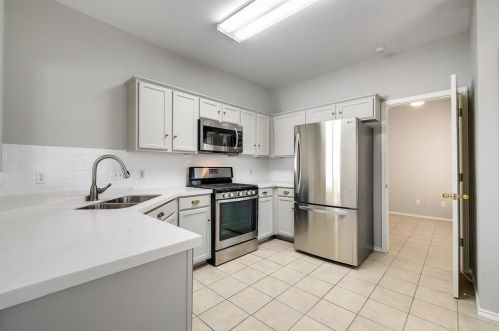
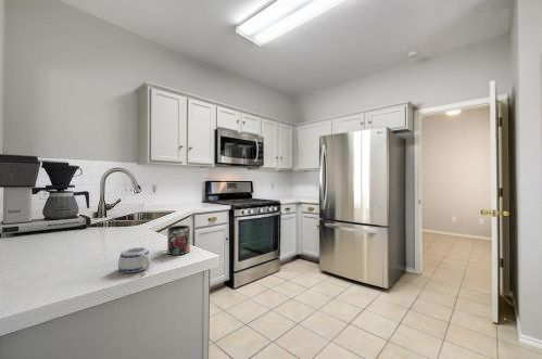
+ coffee maker [0,153,92,239]
+ mug [166,225,191,256]
+ mug [117,246,152,273]
